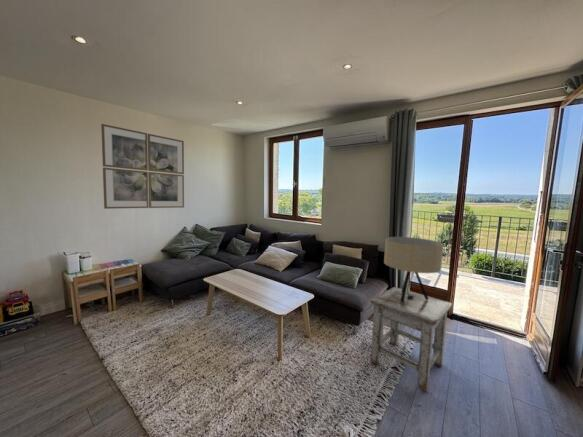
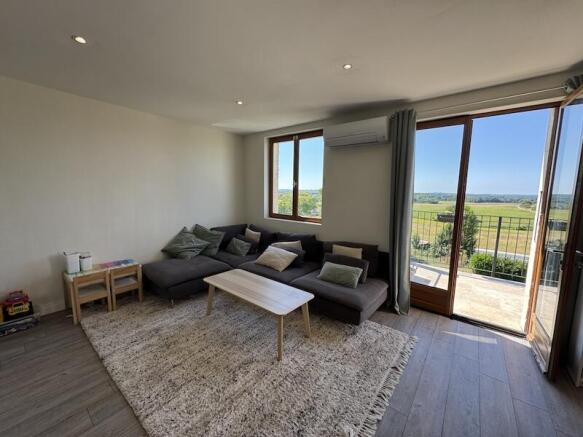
- wall art [100,123,185,210]
- table lamp [383,236,444,302]
- stool [369,286,453,392]
